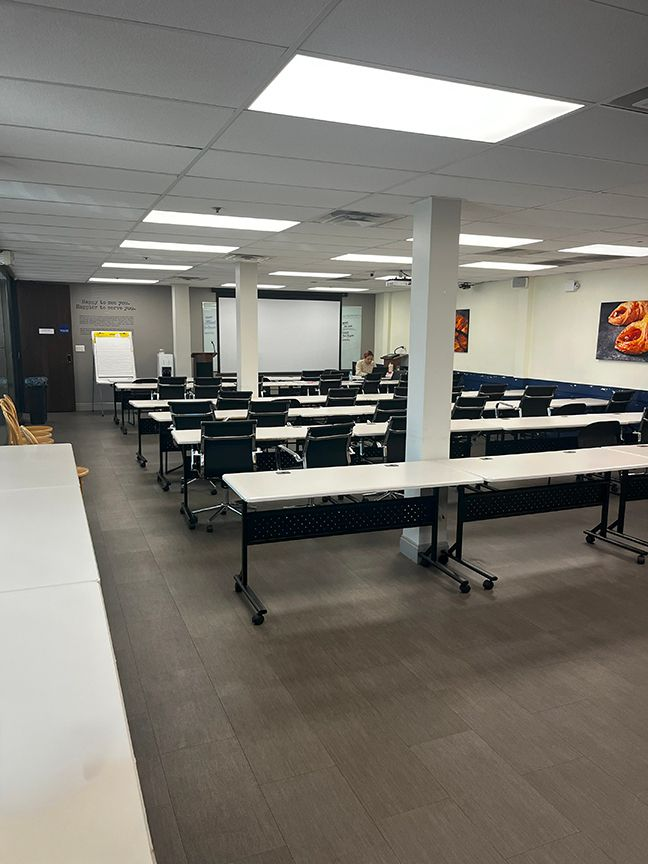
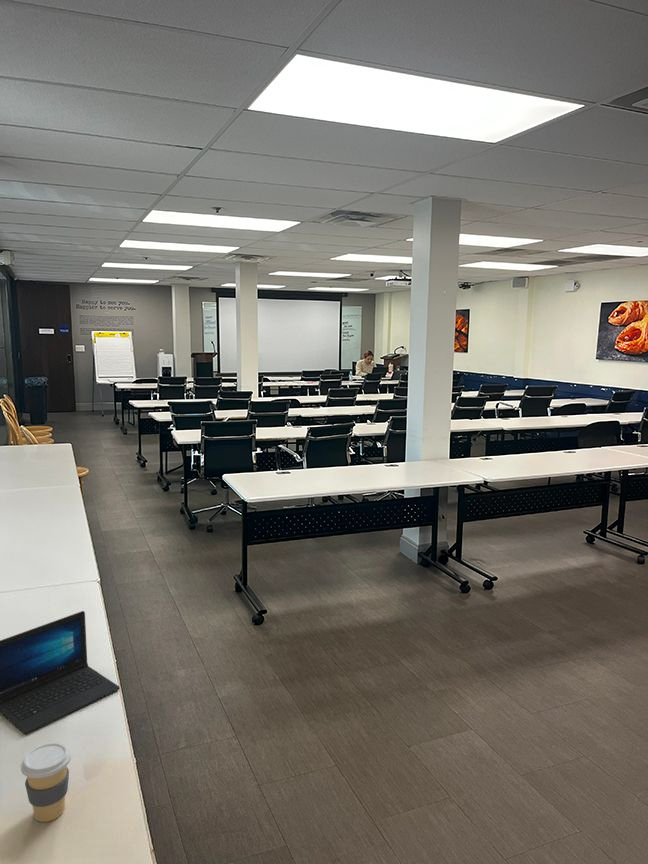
+ coffee cup [19,742,72,823]
+ laptop [0,610,121,735]
